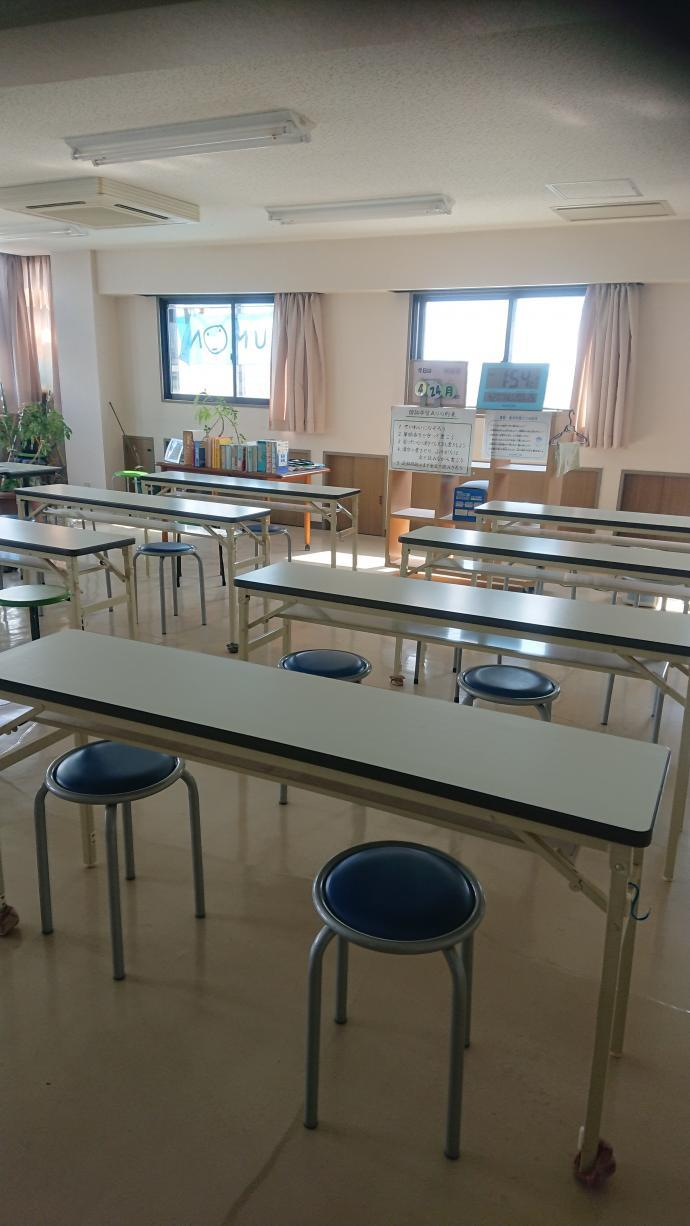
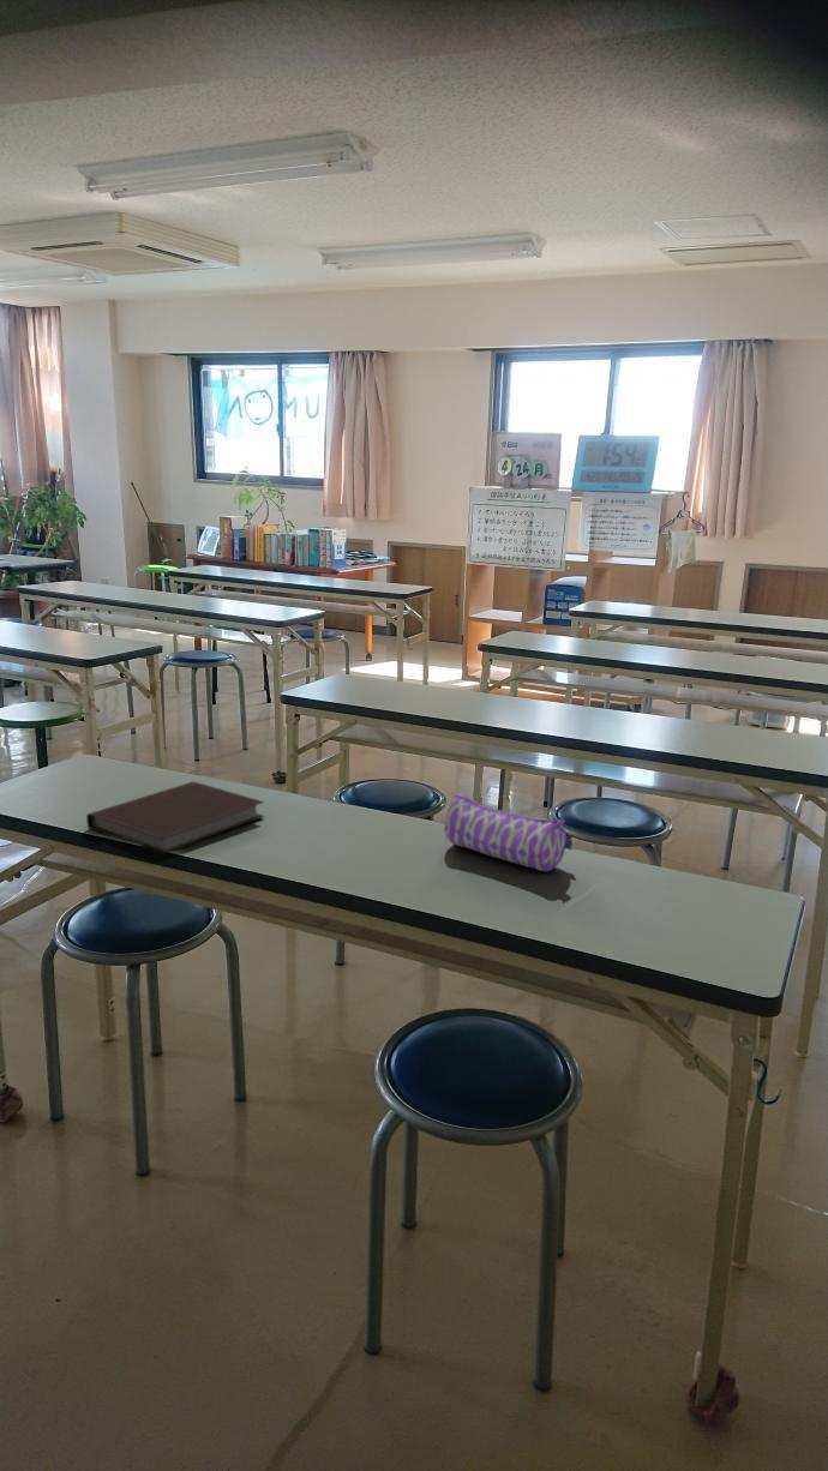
+ notebook [85,781,265,857]
+ pencil case [444,792,574,872]
